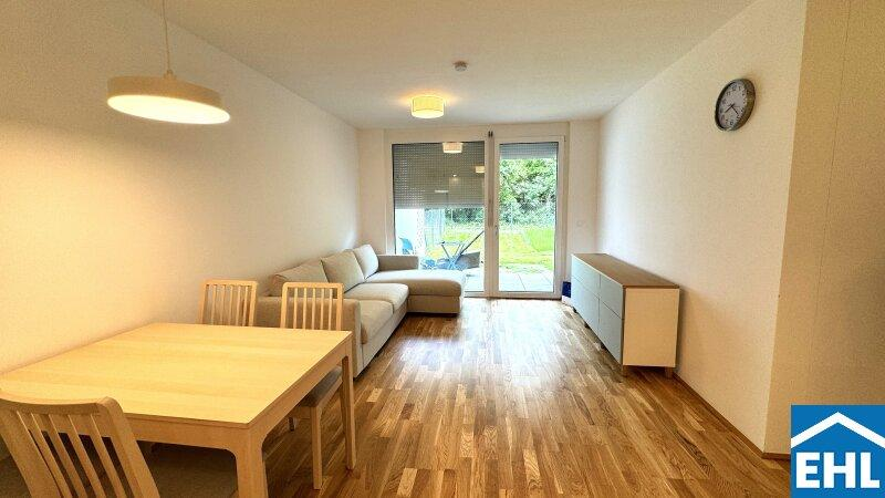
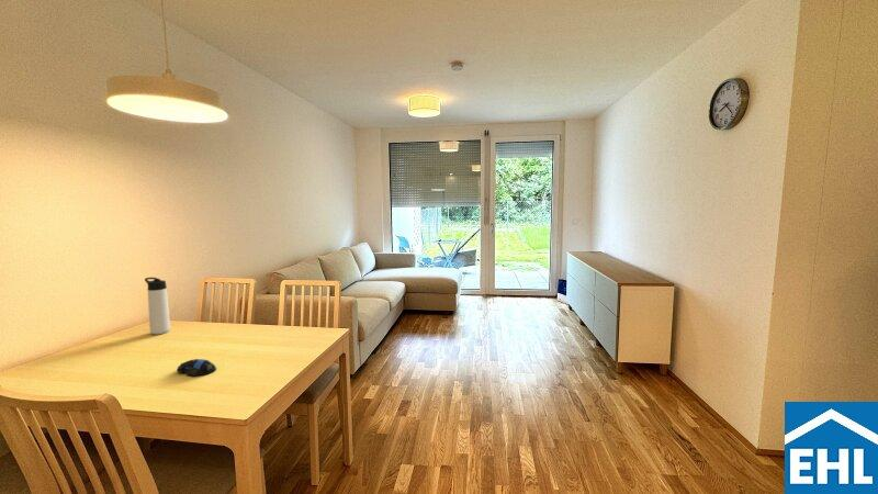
+ computer mouse [176,358,217,378]
+ thermos bottle [144,277,171,336]
